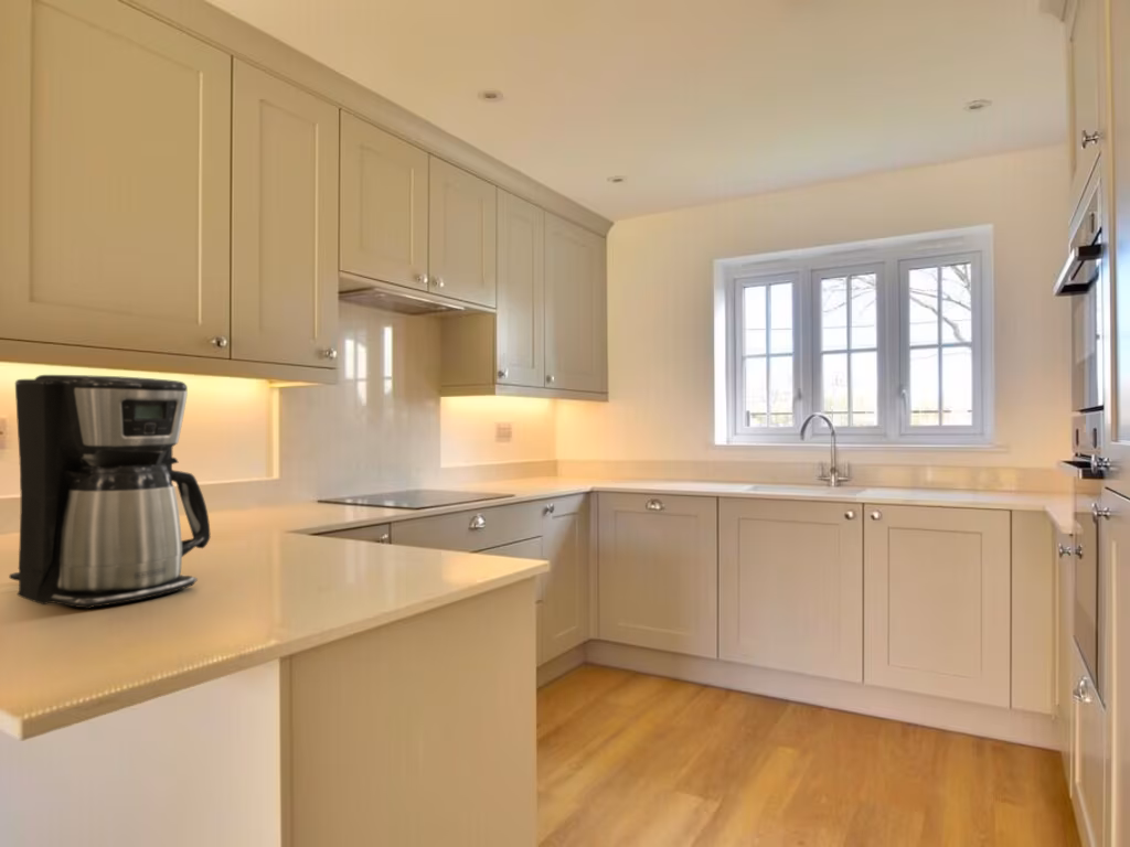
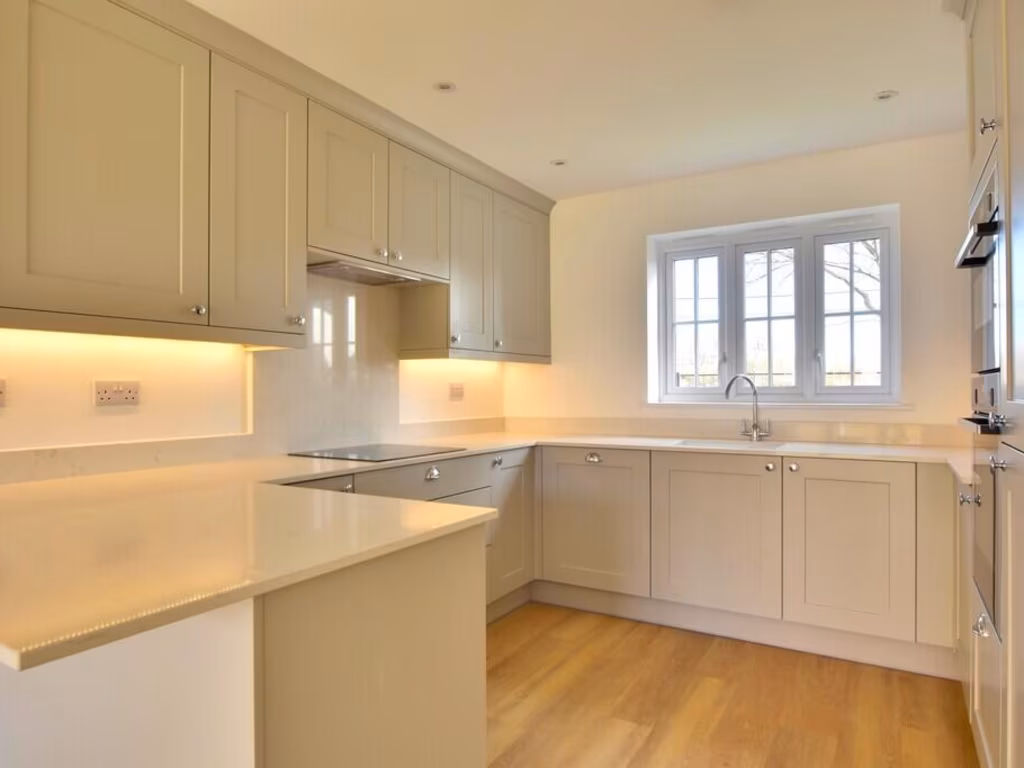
- coffee maker [8,374,212,610]
